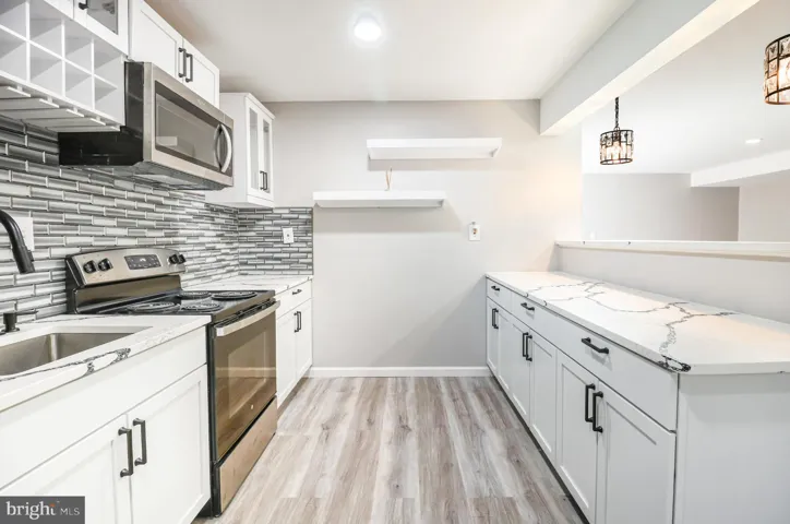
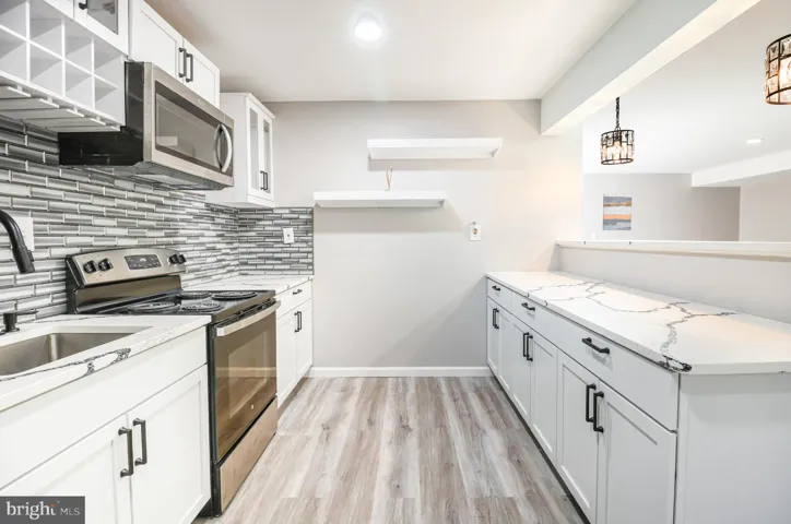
+ wall art [602,192,633,231]
